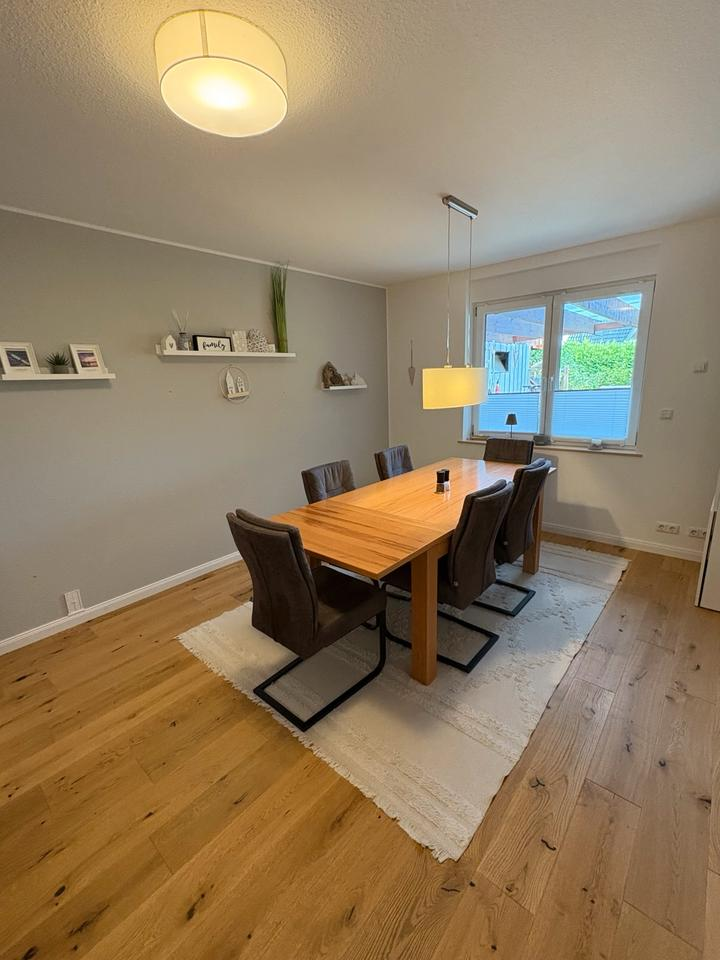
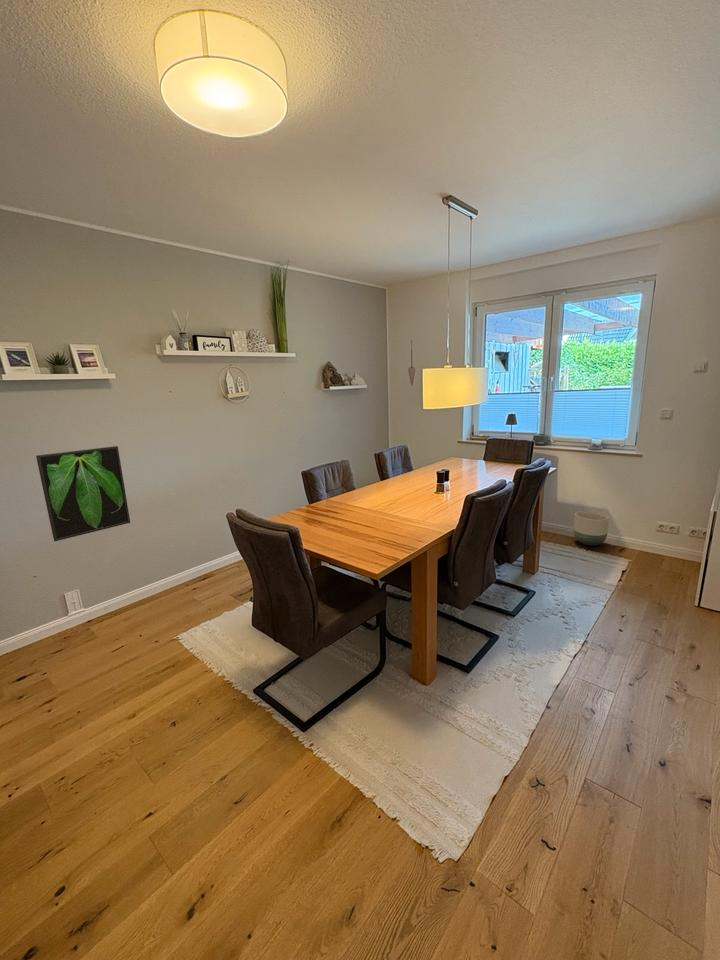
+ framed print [35,445,131,542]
+ planter [573,510,610,546]
